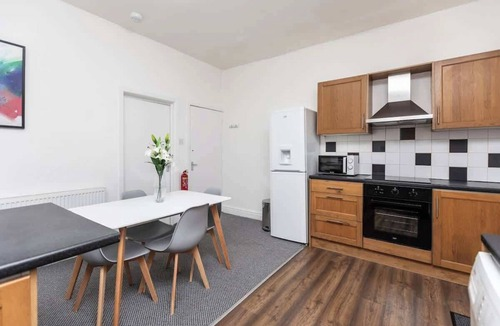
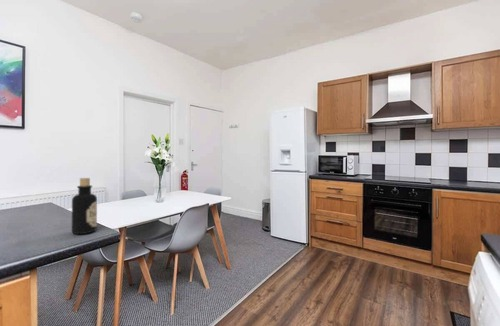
+ bottle [71,177,98,235]
